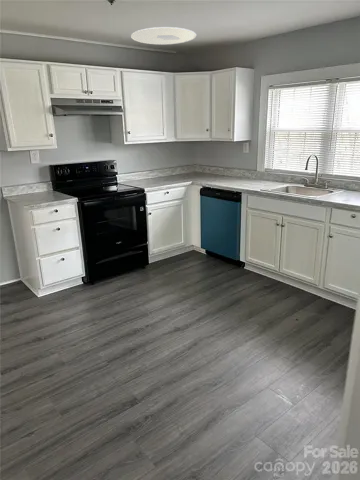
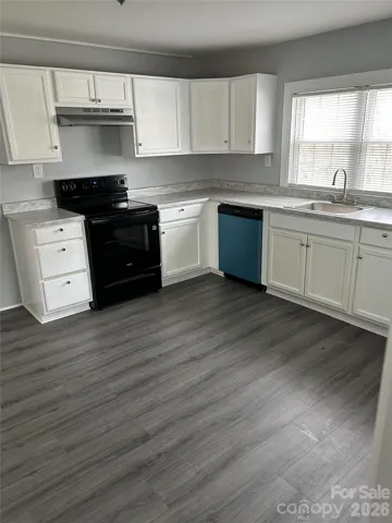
- ceiling light [130,26,197,45]
